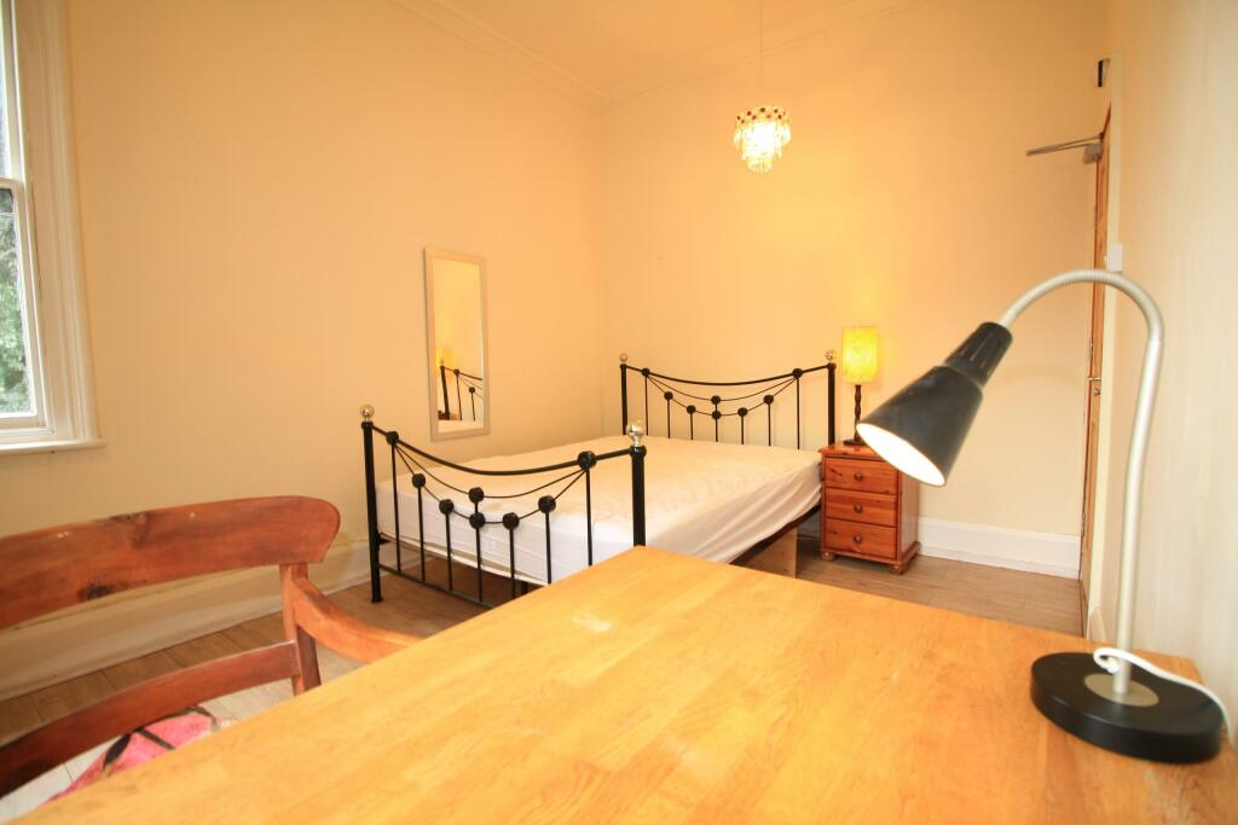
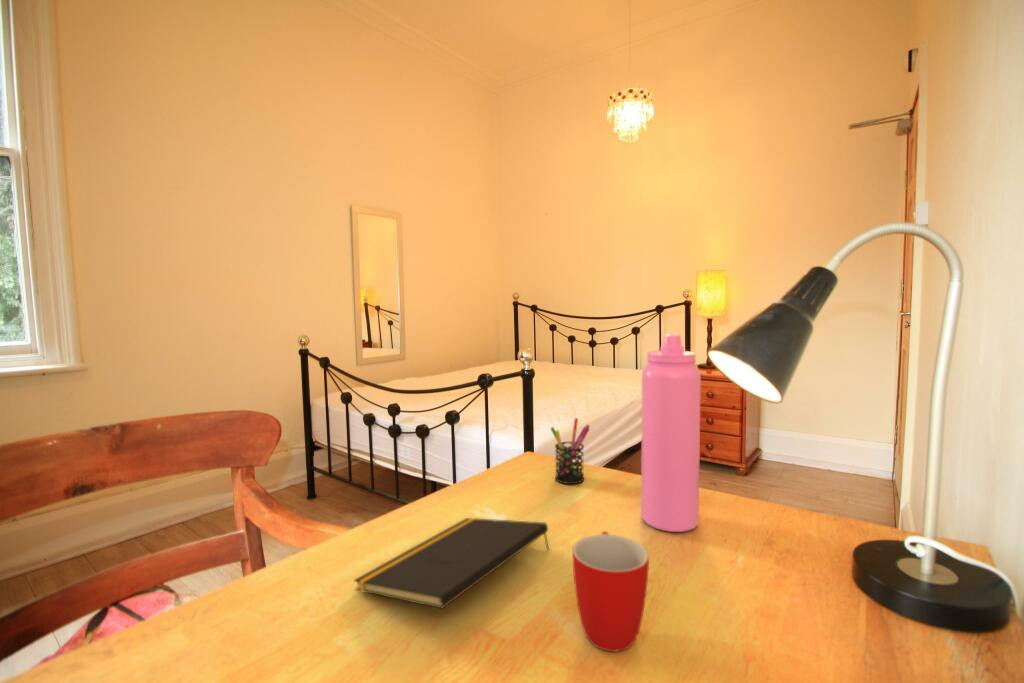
+ mug [571,530,650,653]
+ water bottle [640,333,702,533]
+ pen holder [549,417,591,485]
+ notepad [353,517,550,610]
